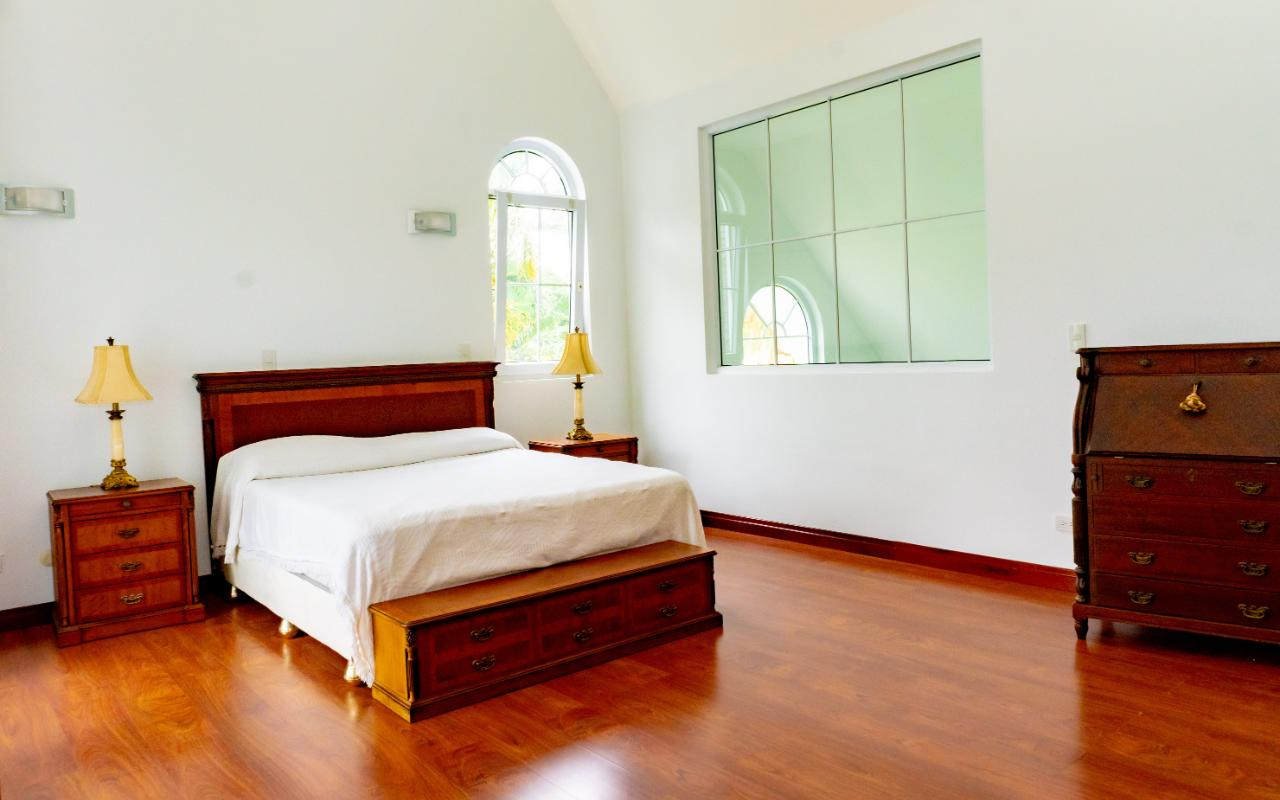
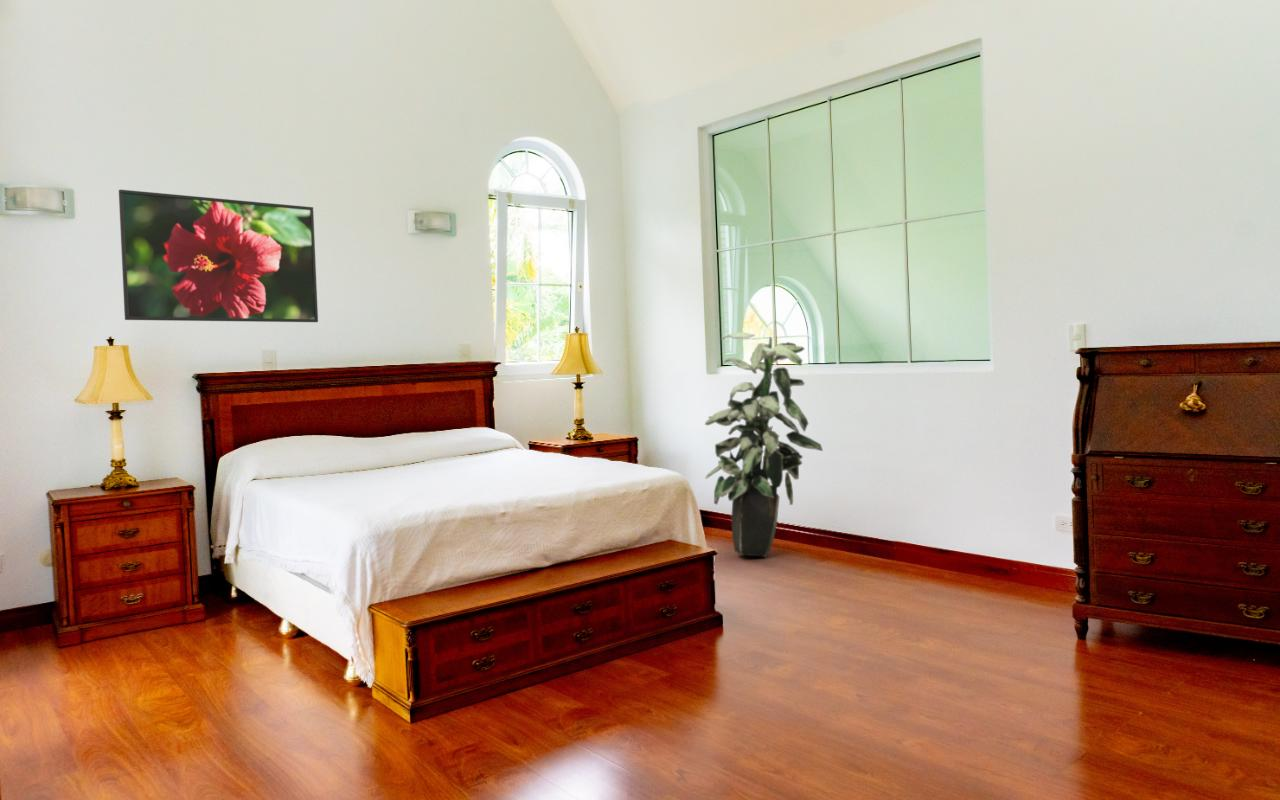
+ indoor plant [704,331,824,558]
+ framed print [118,189,319,323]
